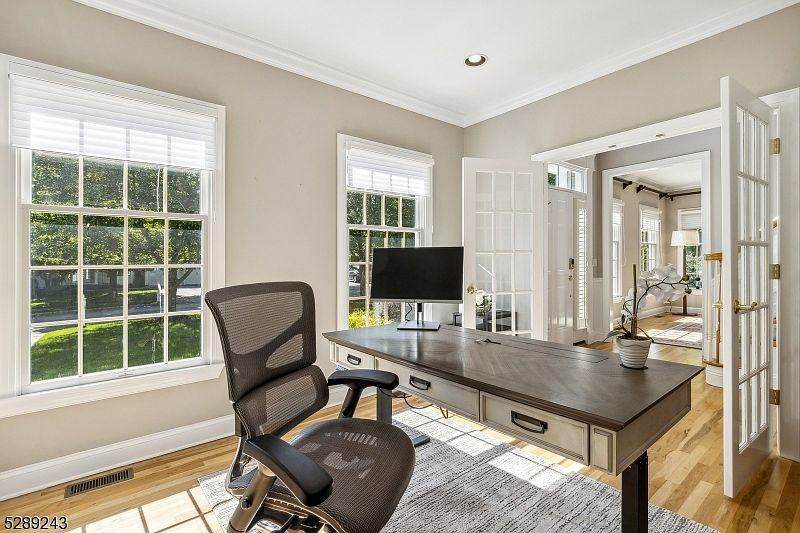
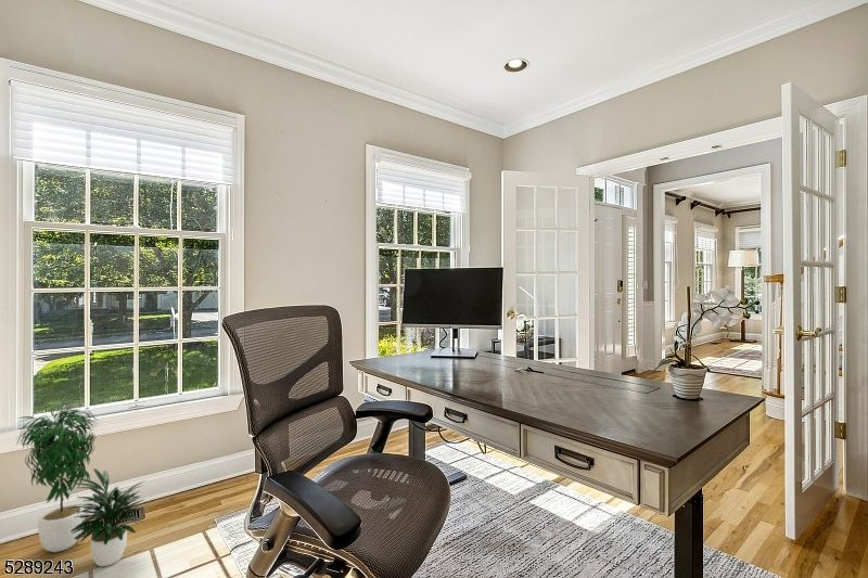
+ potted plant [15,398,146,567]
